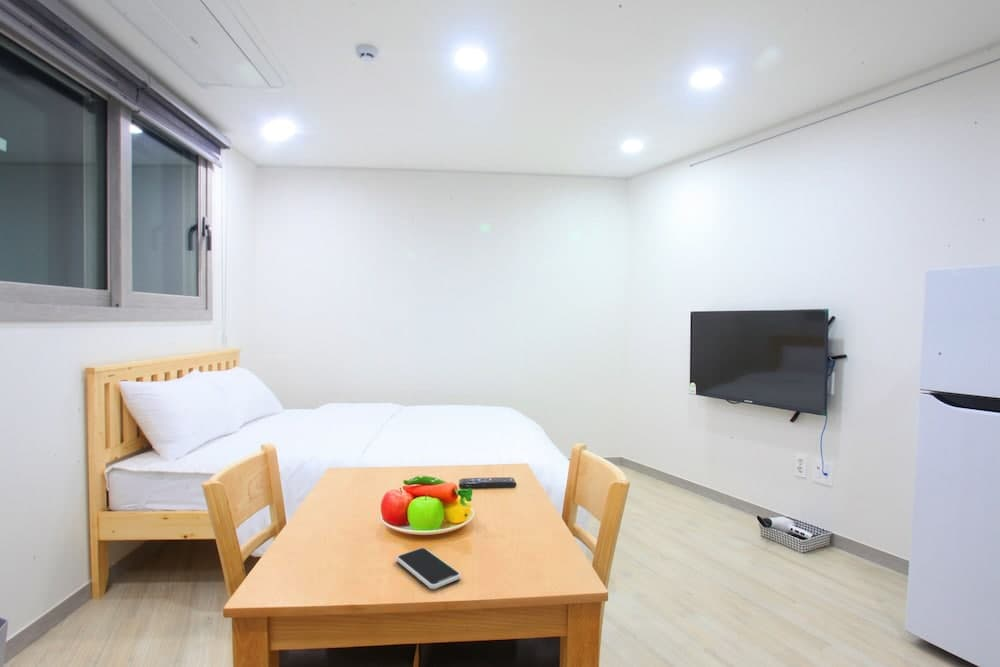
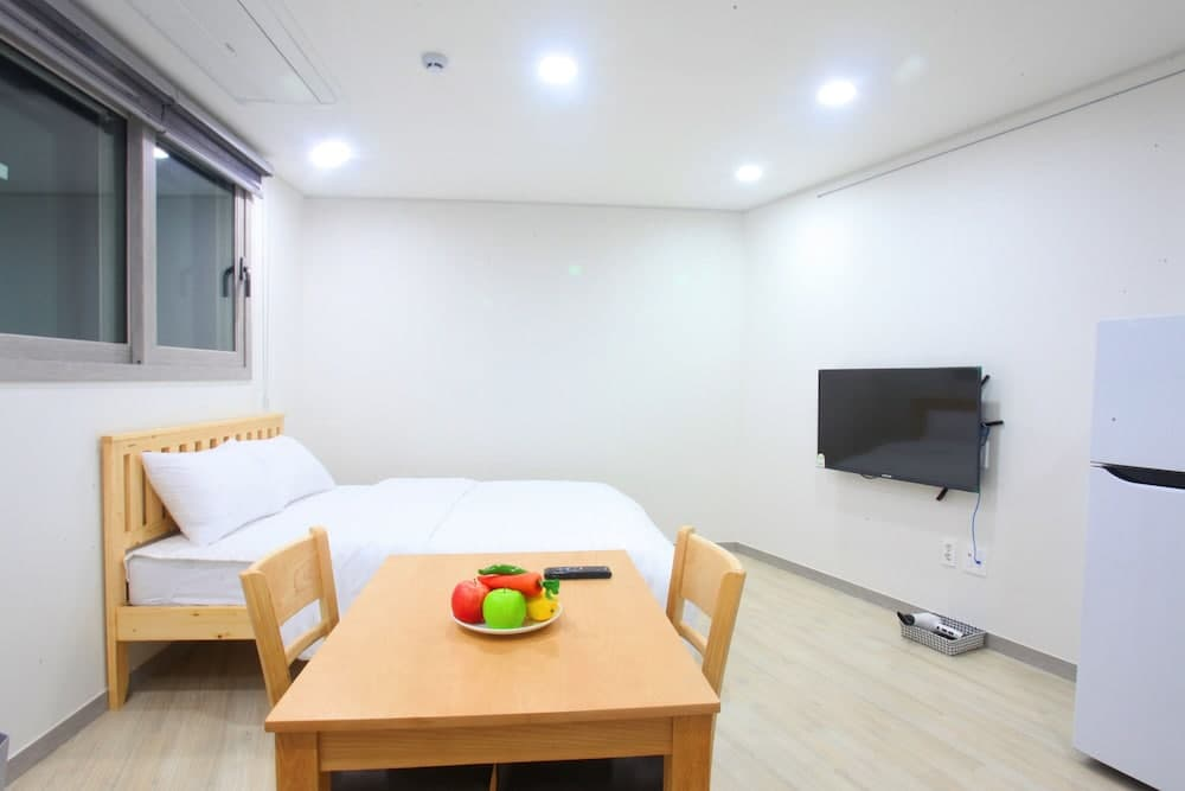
- smartphone [395,547,462,590]
